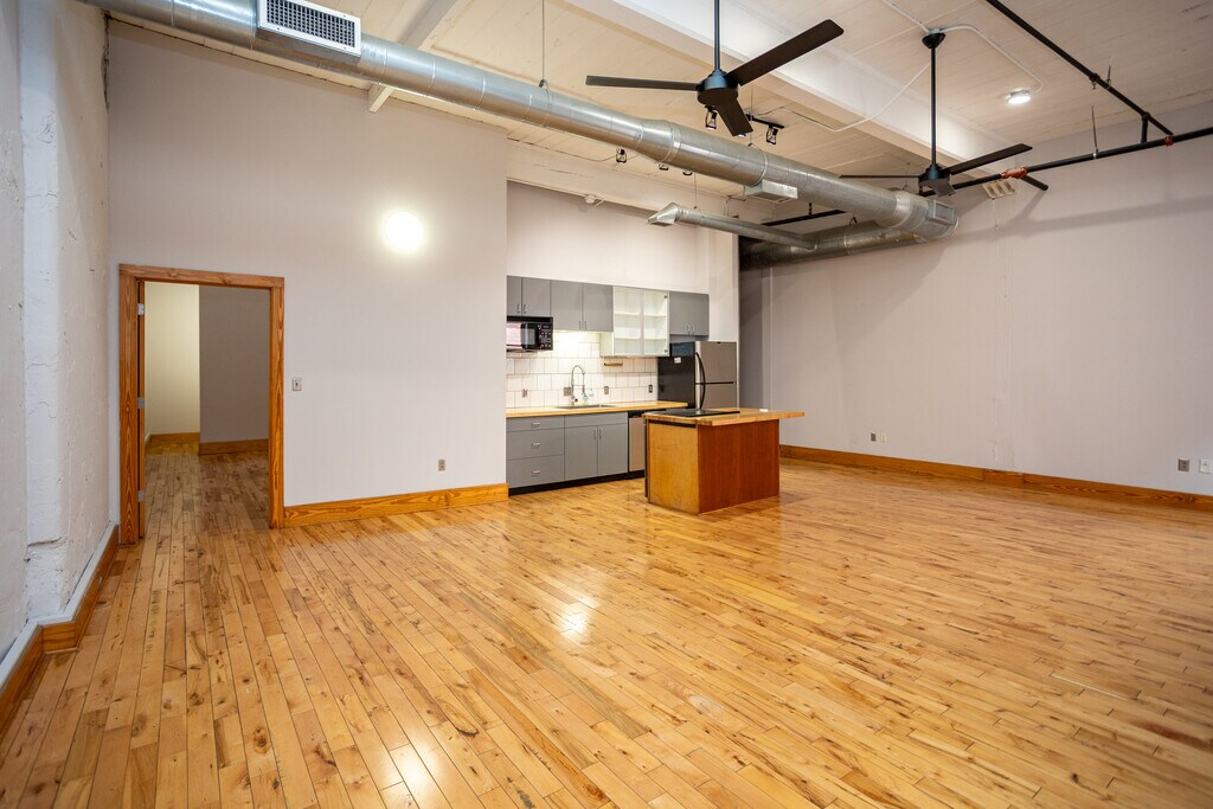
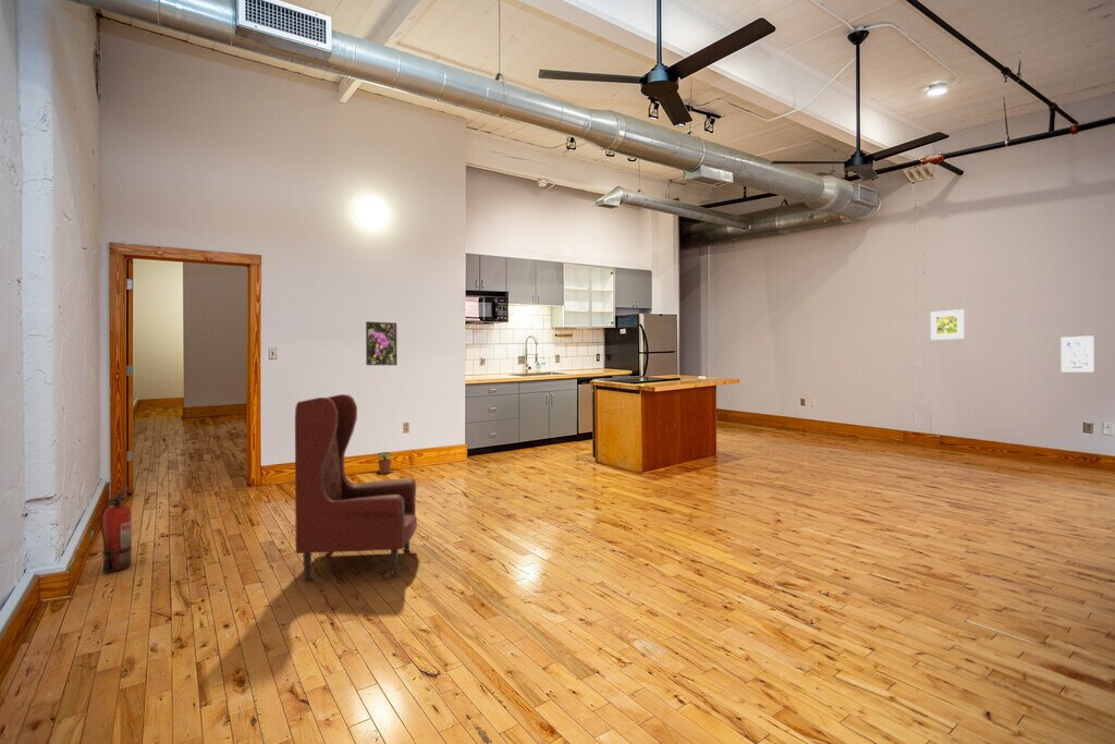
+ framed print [930,308,965,341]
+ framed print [365,320,399,366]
+ fire extinguisher [99,487,133,574]
+ potted plant [376,451,396,475]
+ wall art [1061,334,1095,374]
+ armchair [294,393,418,582]
